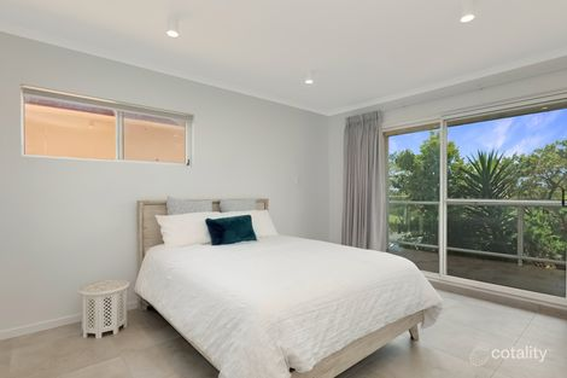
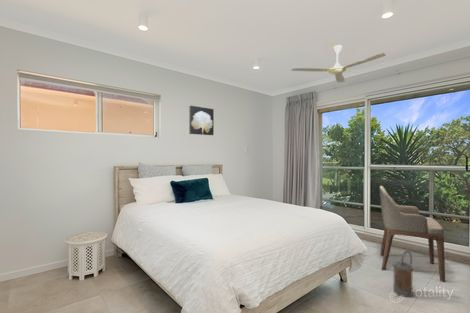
+ watering can [392,250,414,298]
+ ceiling fan [290,44,387,83]
+ wall art [188,105,215,136]
+ armchair [379,185,446,283]
